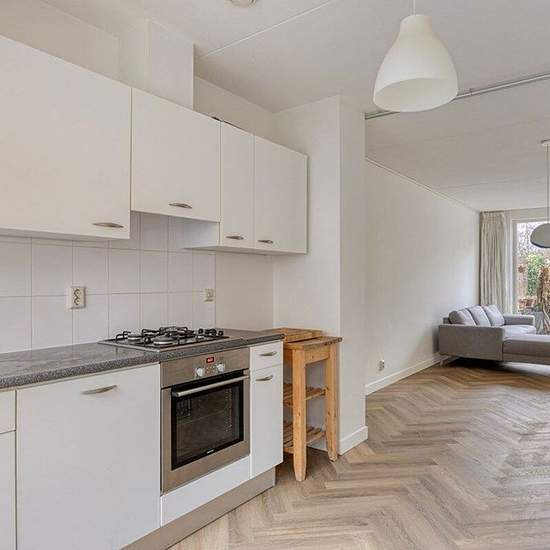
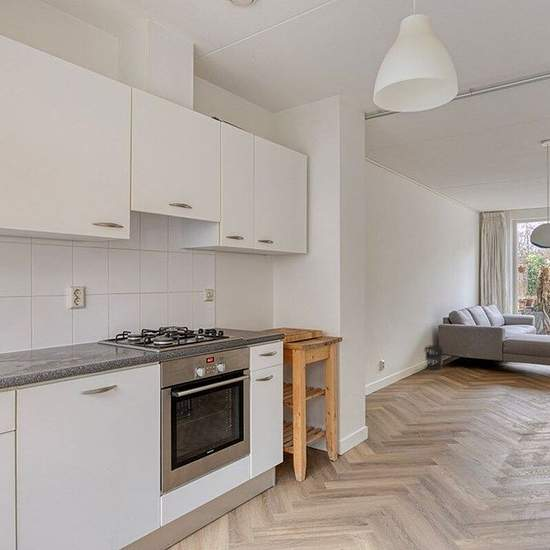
+ wastebasket [424,345,444,370]
